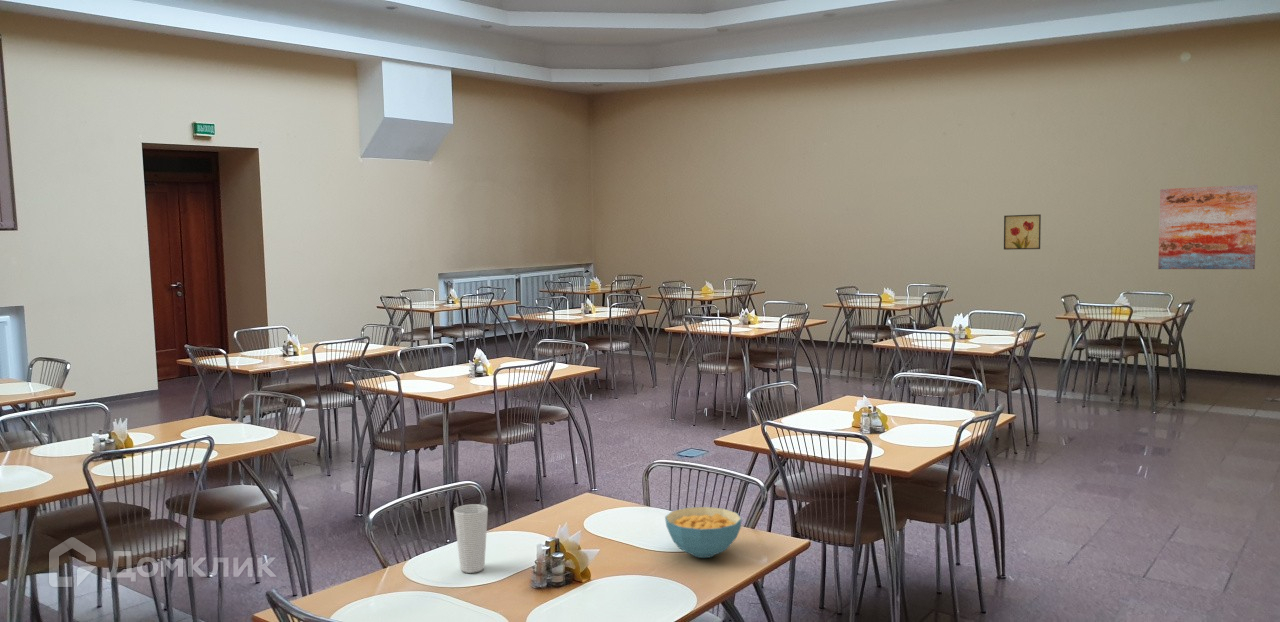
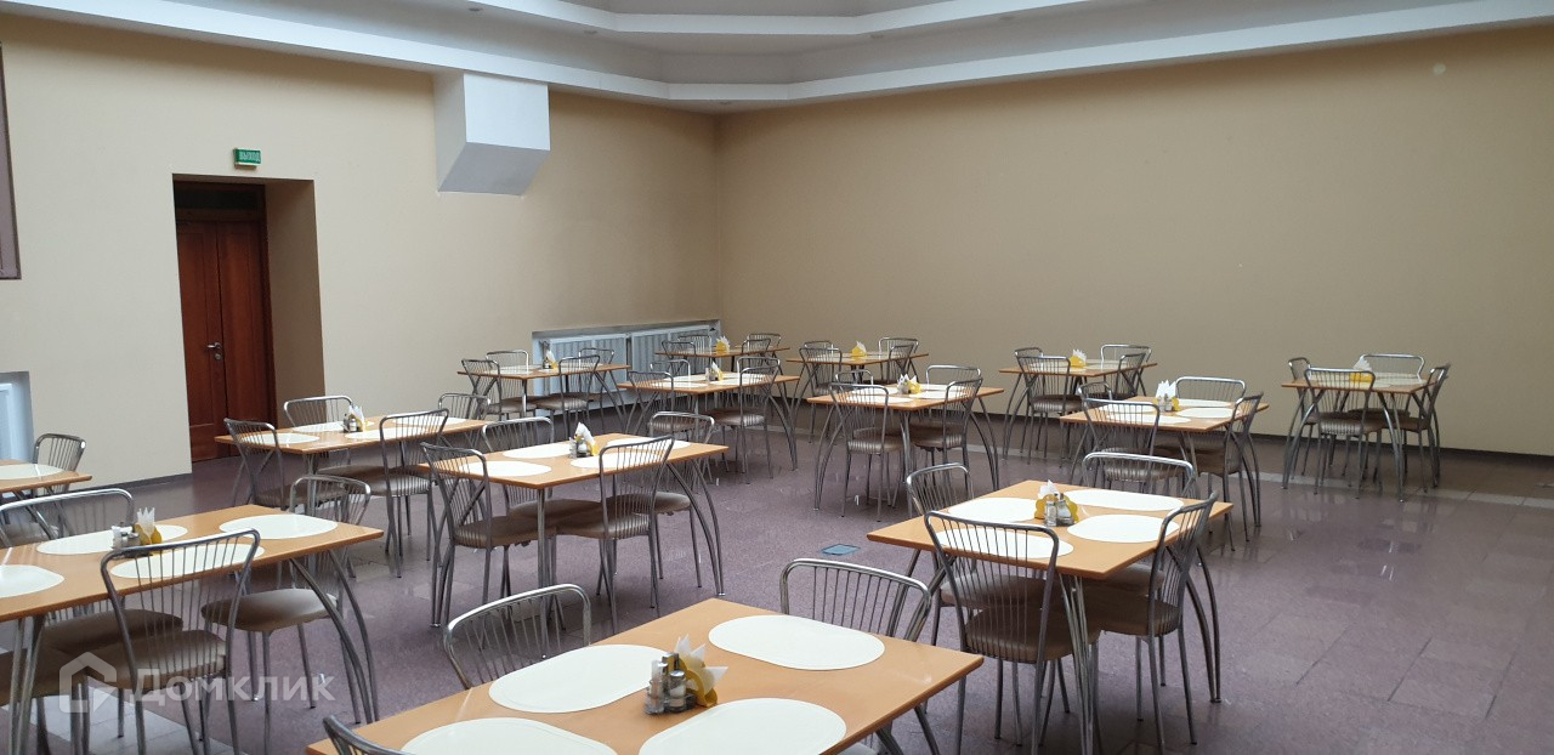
- cereal bowl [664,506,743,559]
- wall art [1157,184,1258,270]
- wall art [1003,213,1042,251]
- cup [453,503,489,574]
